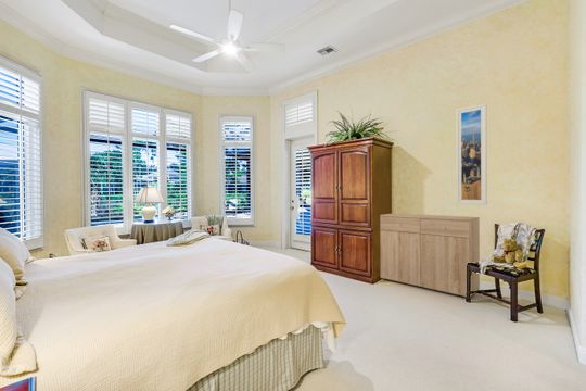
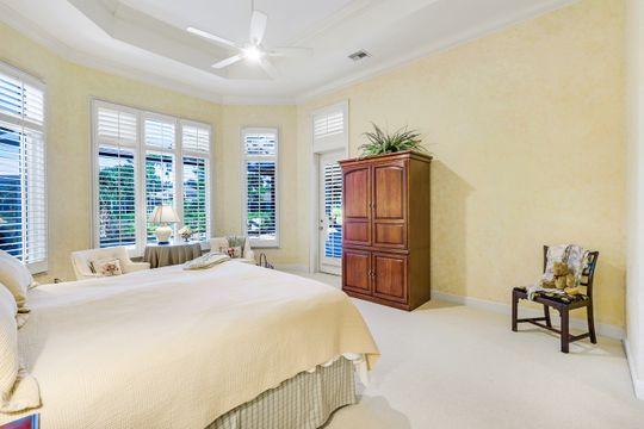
- dresser [379,213,481,300]
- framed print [455,103,488,205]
